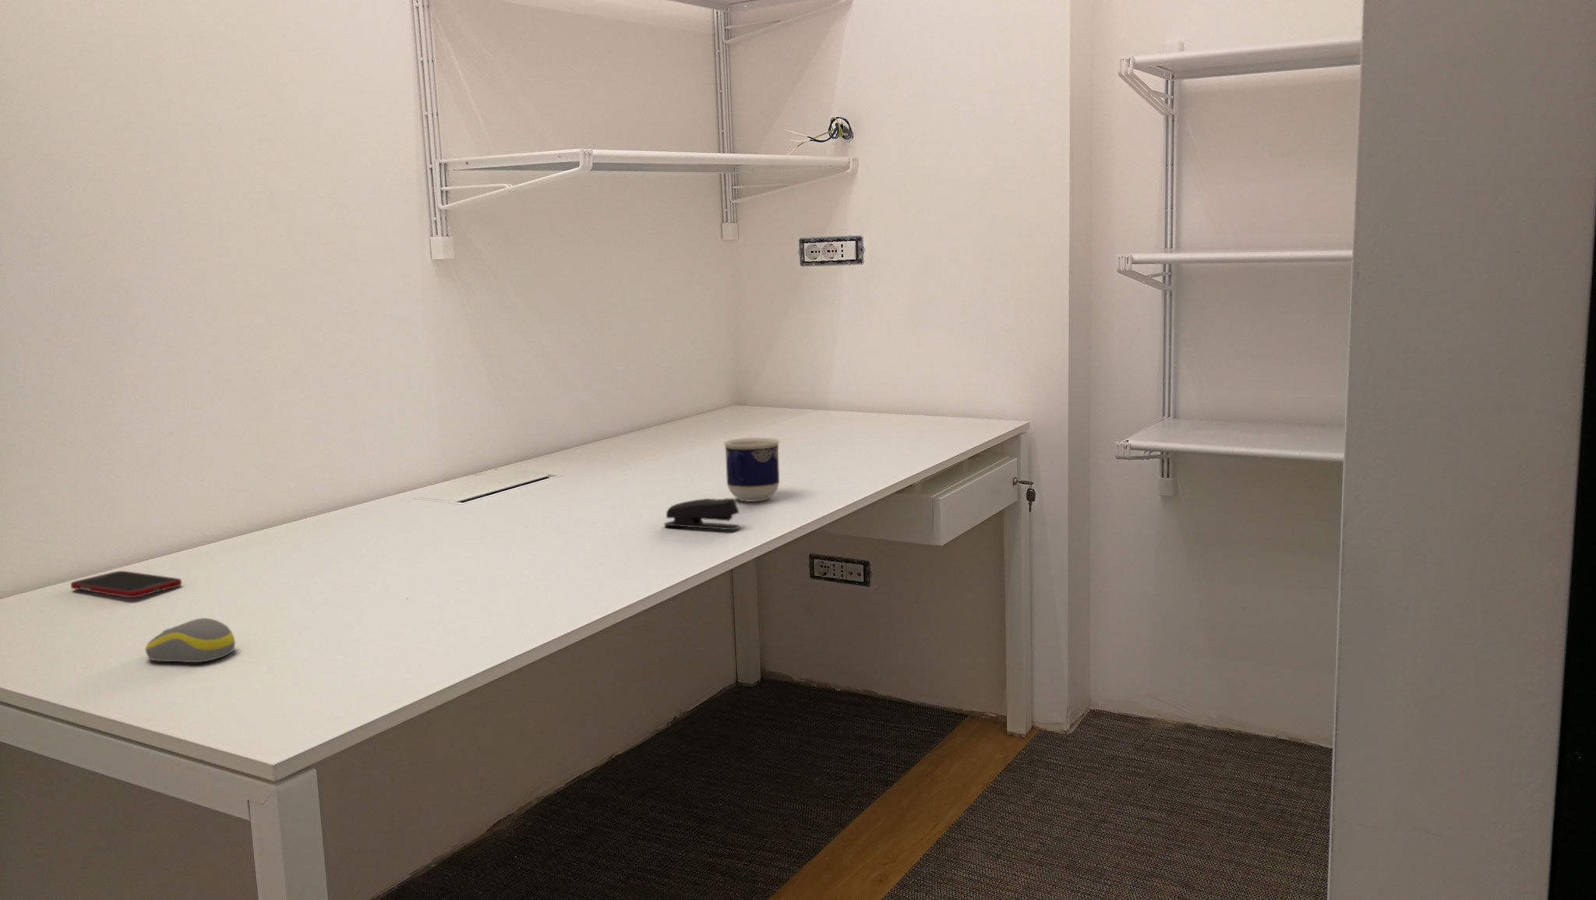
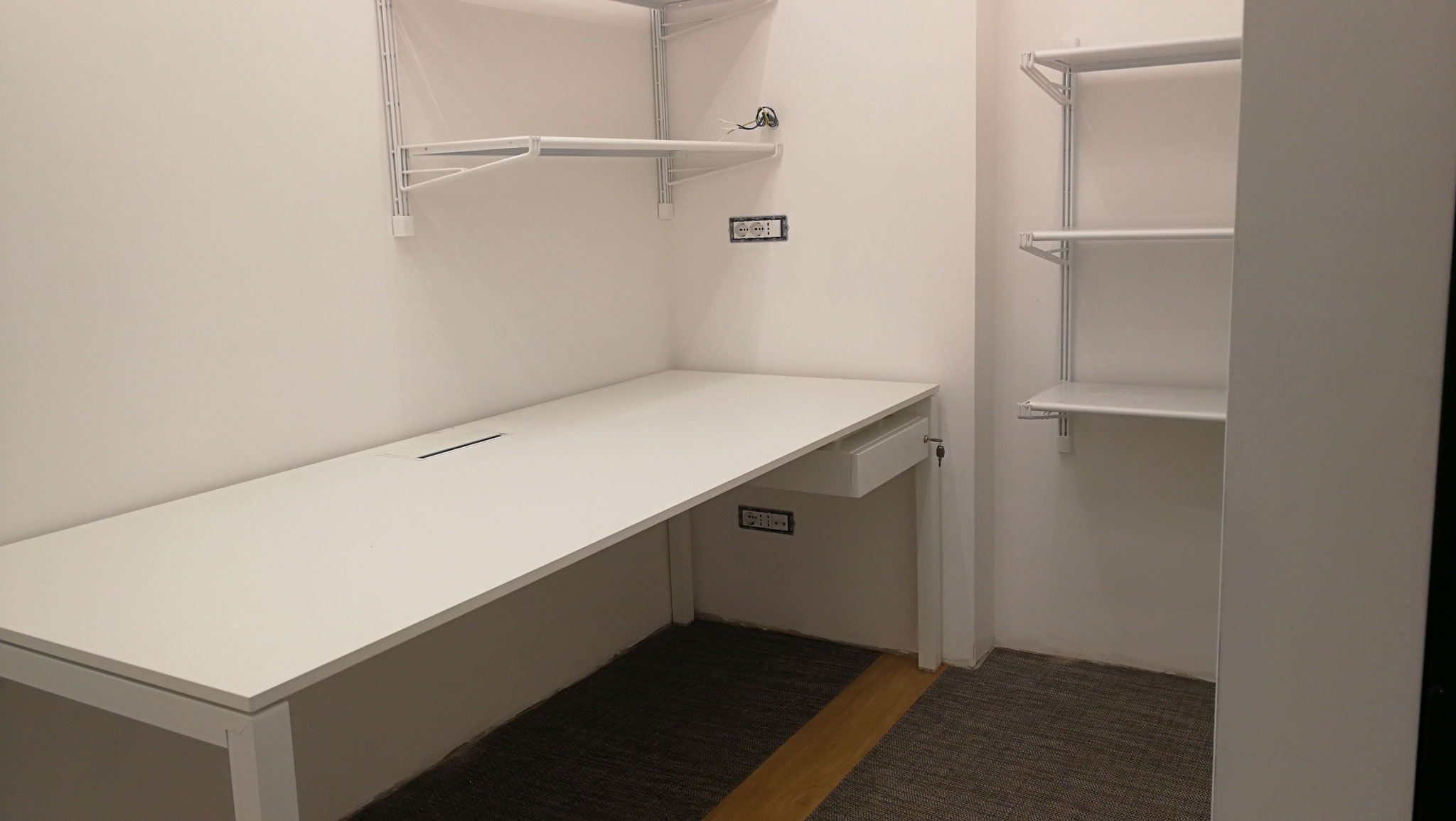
- computer mouse [145,617,236,663]
- cell phone [70,570,182,599]
- stapler [663,498,741,531]
- cup [723,437,780,502]
